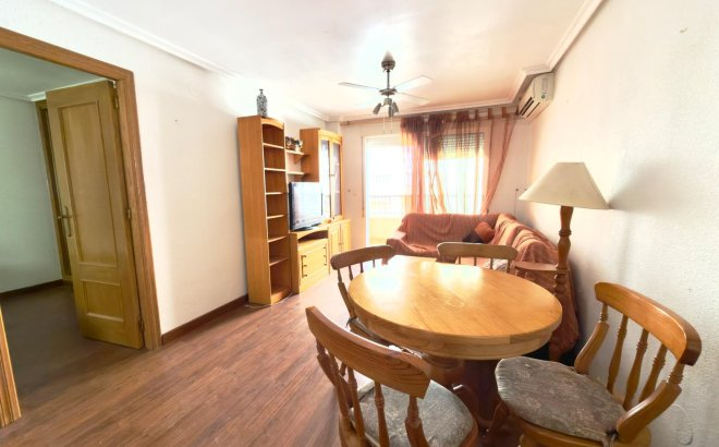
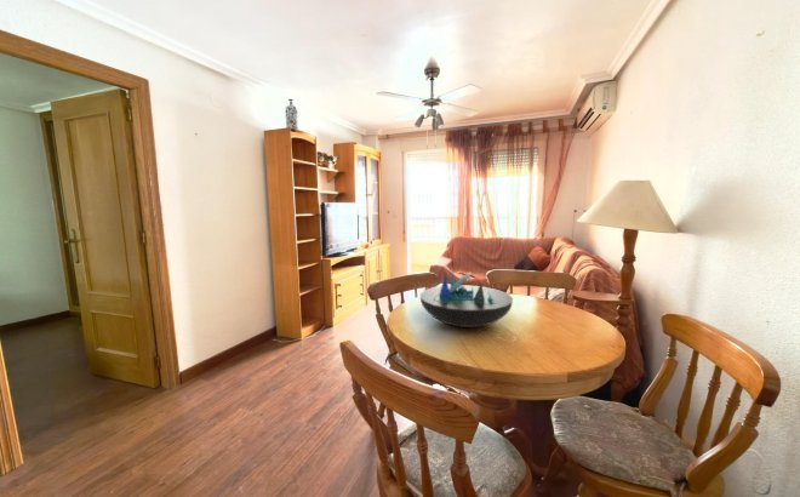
+ decorative bowl [419,272,514,329]
